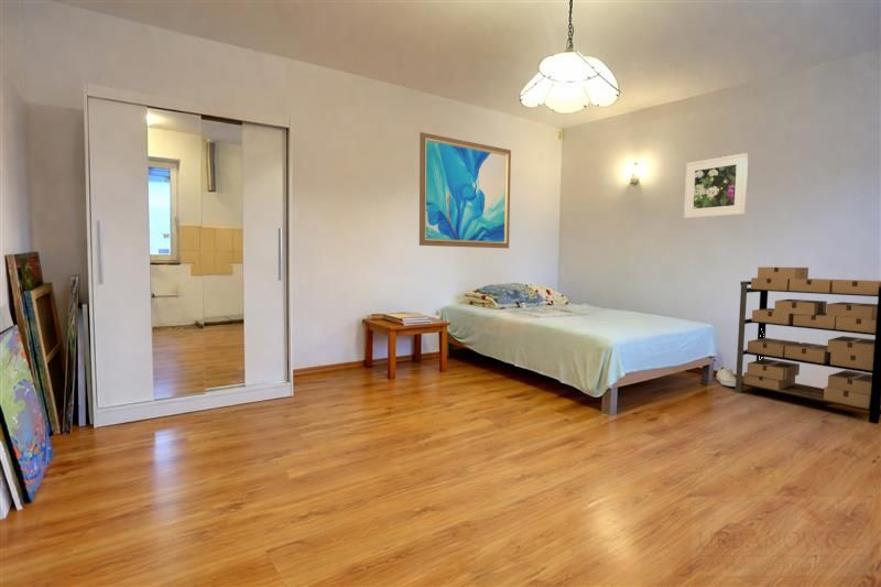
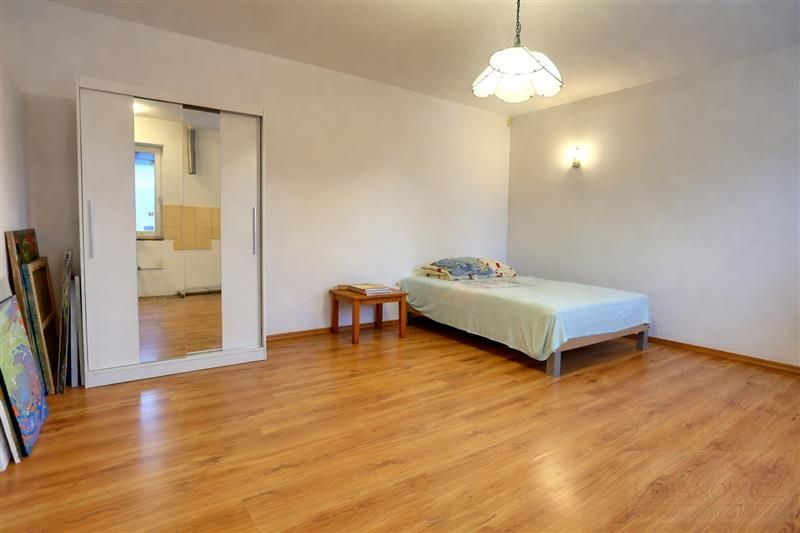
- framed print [683,152,749,219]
- shelving unit [735,267,881,425]
- shoe [715,366,736,388]
- wall art [418,131,512,249]
